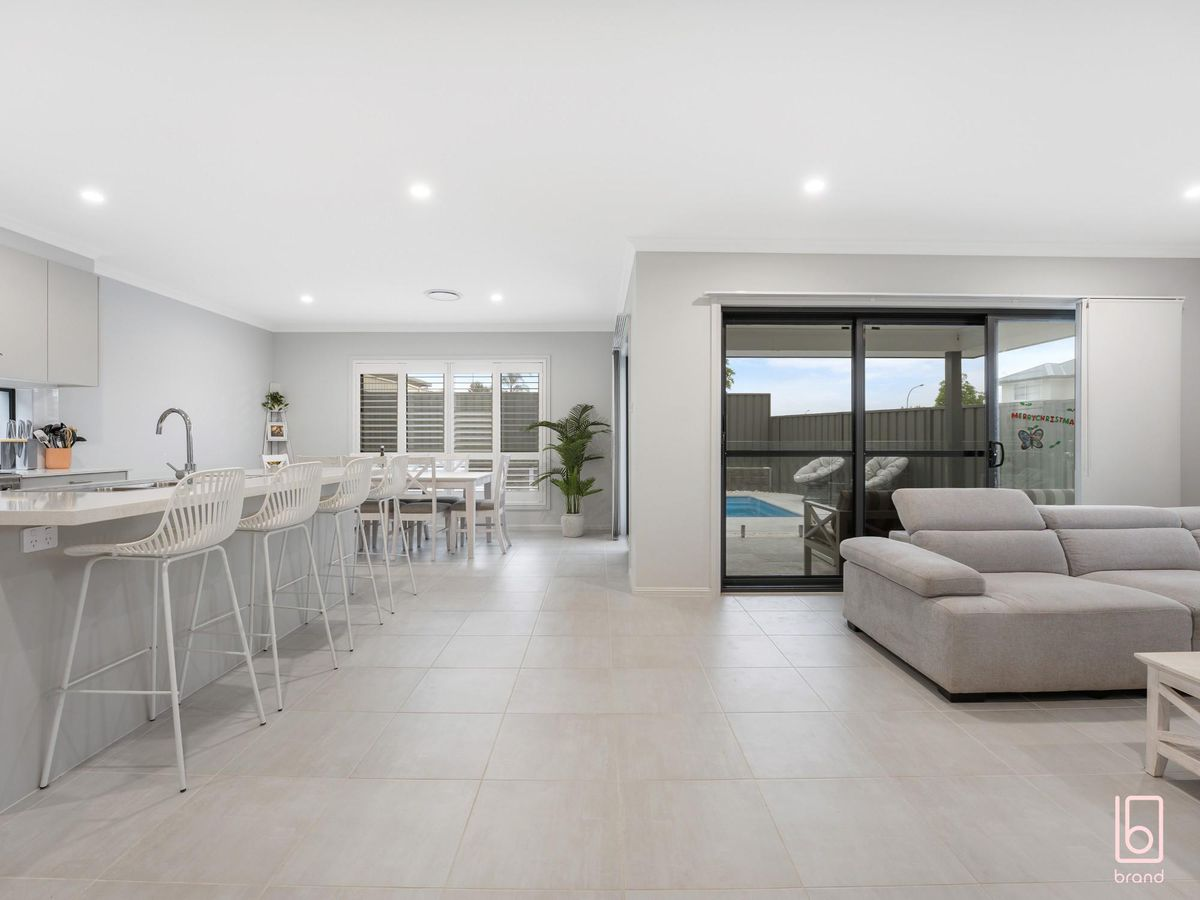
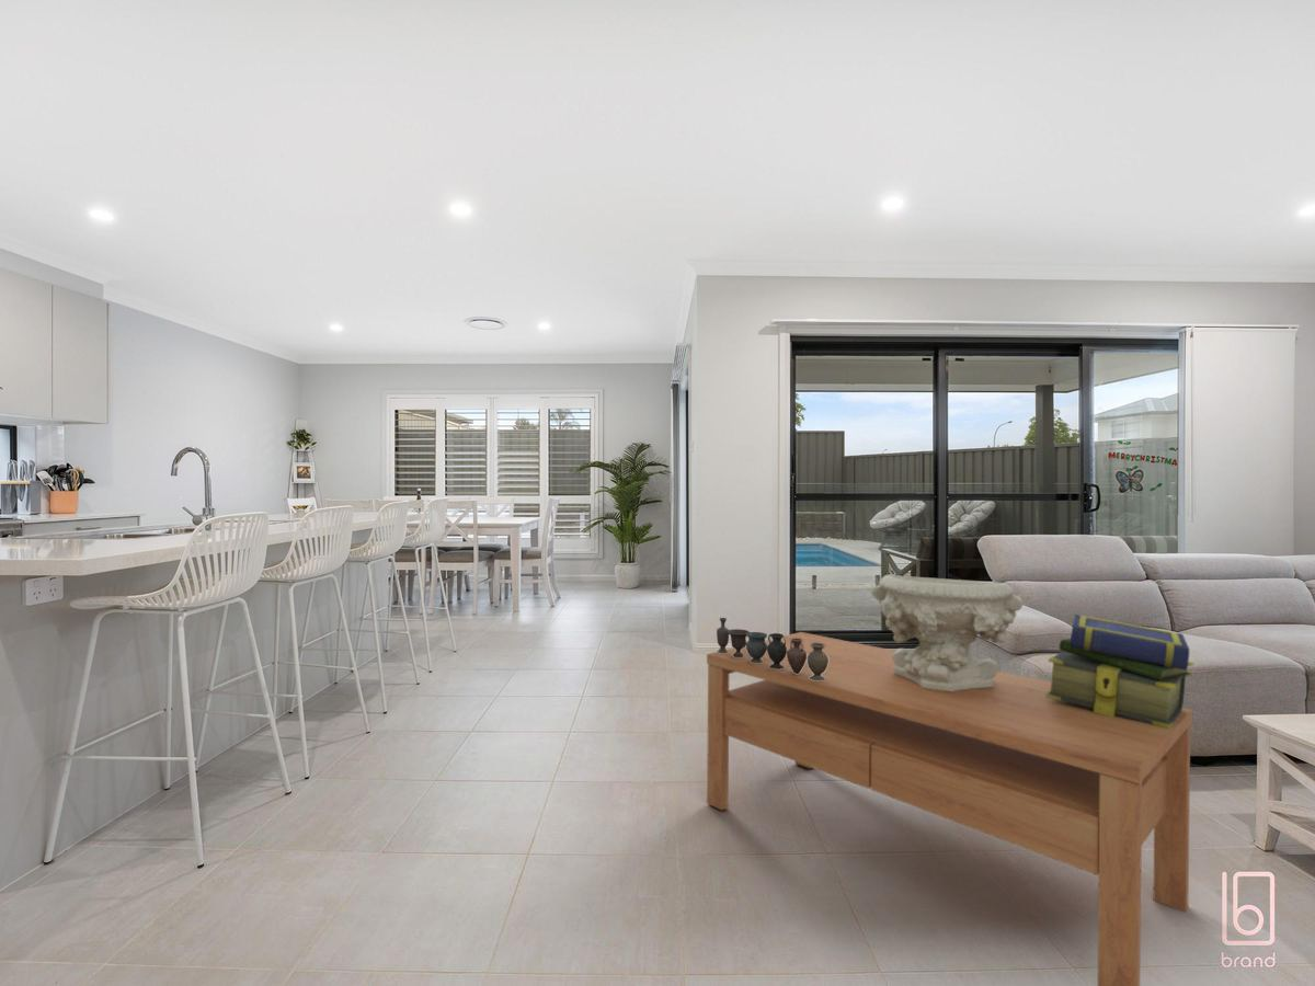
+ vase [716,617,828,680]
+ stack of books [1045,614,1196,729]
+ coffee table [706,631,1193,986]
+ decorative bowl [871,574,1024,691]
